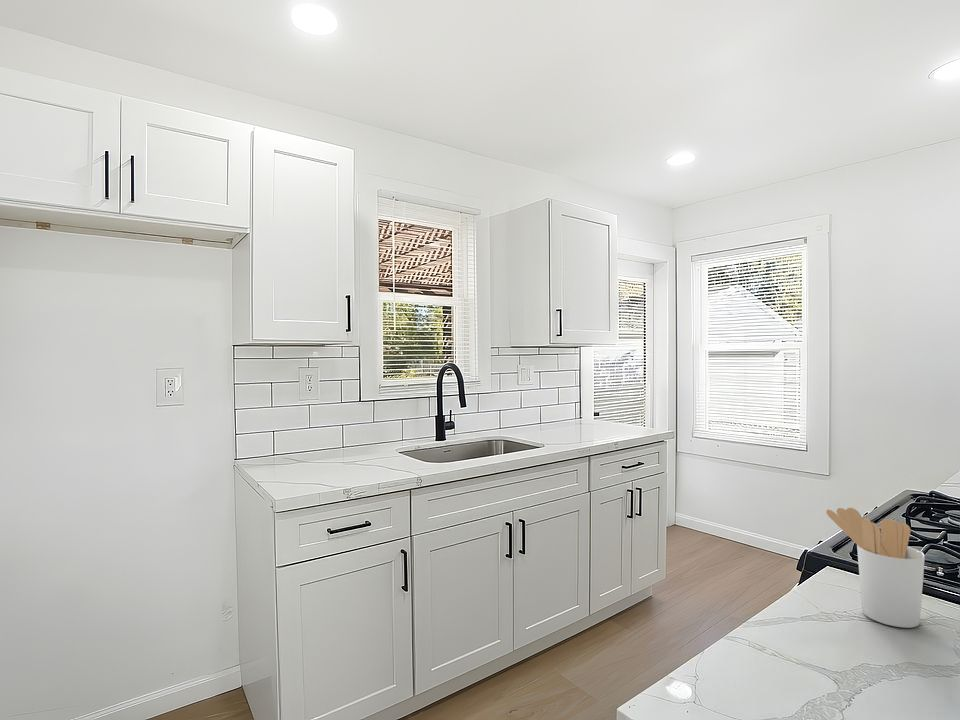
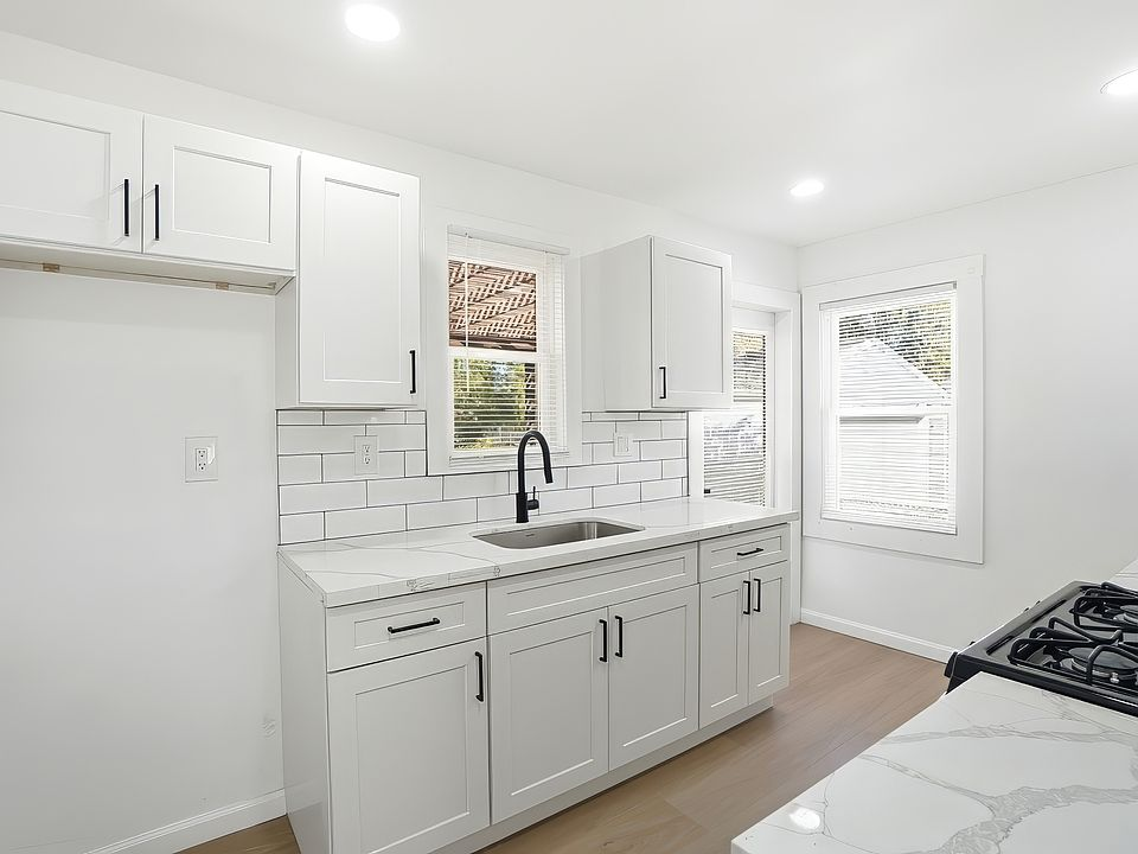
- utensil holder [825,507,926,629]
